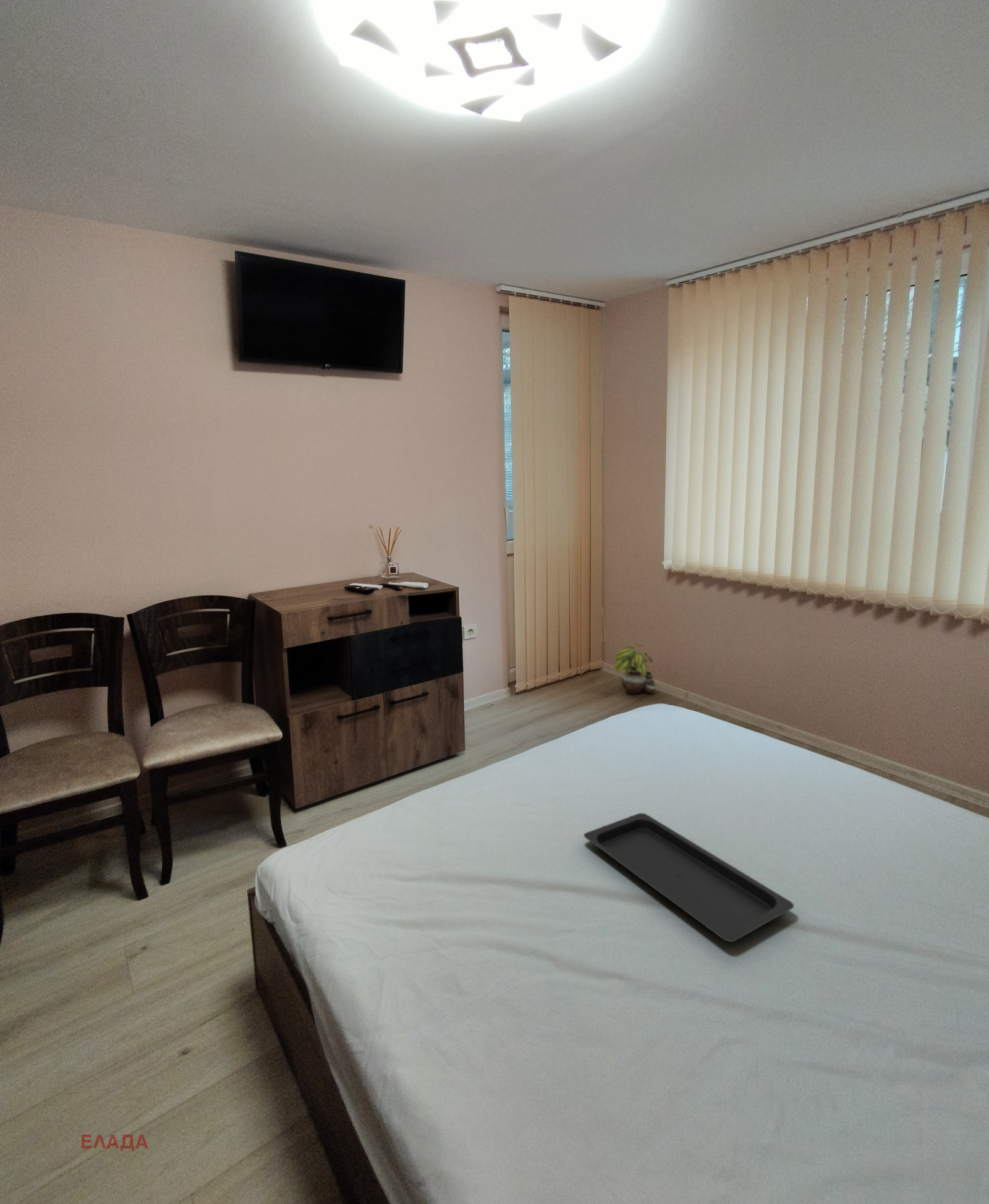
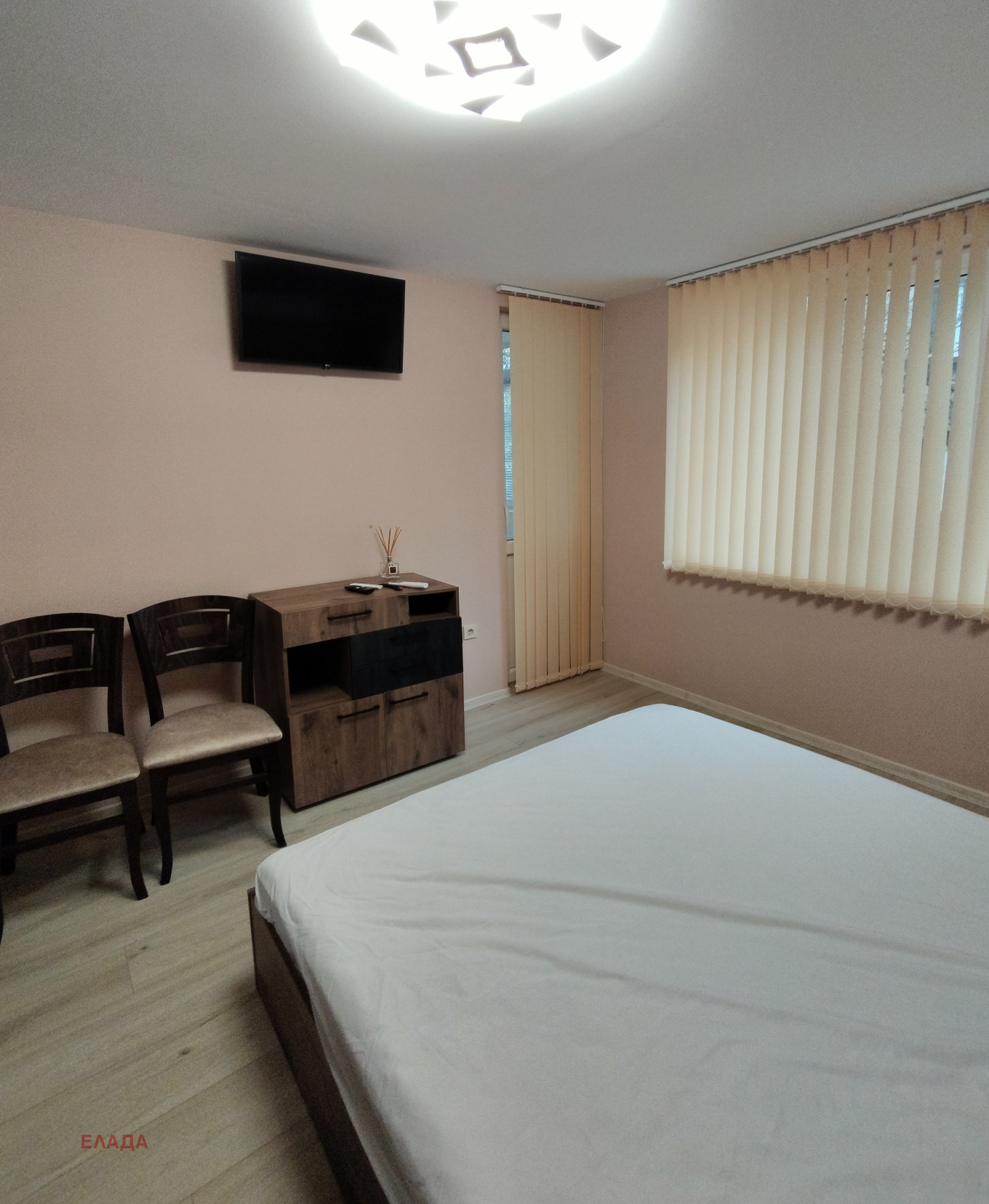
- potted plant [614,642,658,695]
- serving tray [583,813,794,943]
